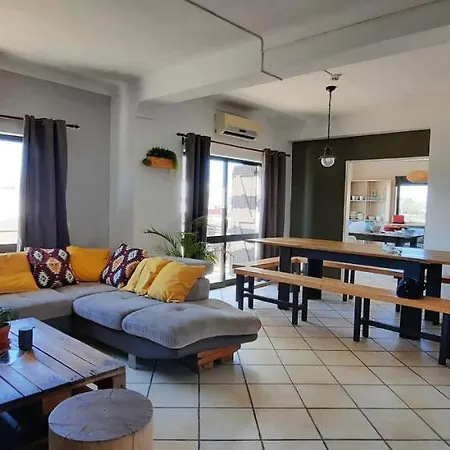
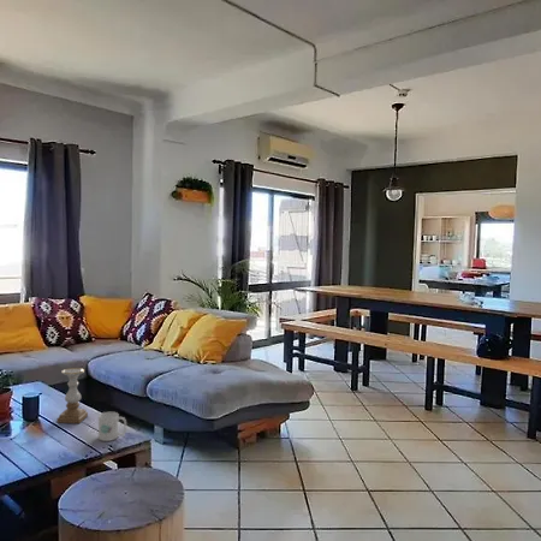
+ mug [97,411,127,442]
+ candle holder [55,367,89,424]
